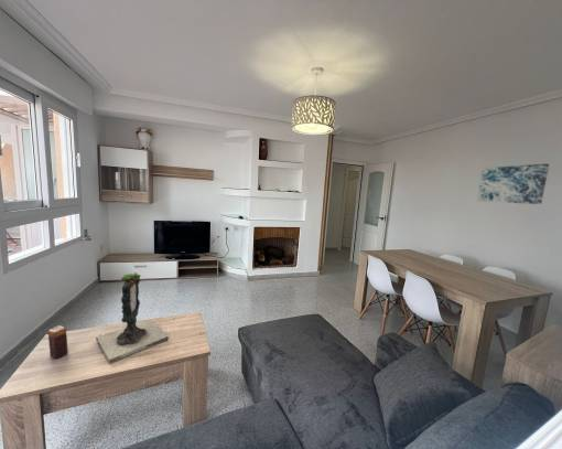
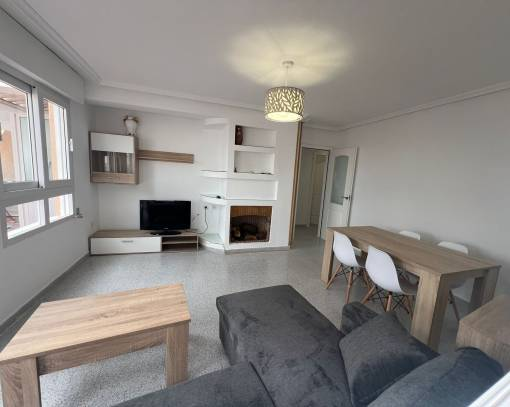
- candle [46,324,69,360]
- wall art [476,162,550,205]
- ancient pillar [95,265,170,365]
